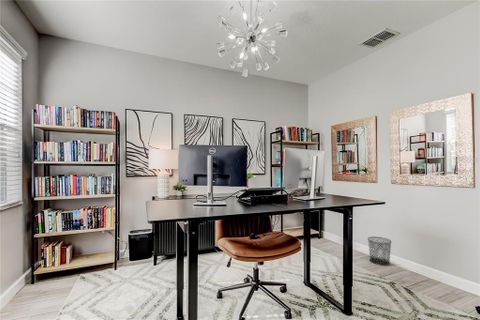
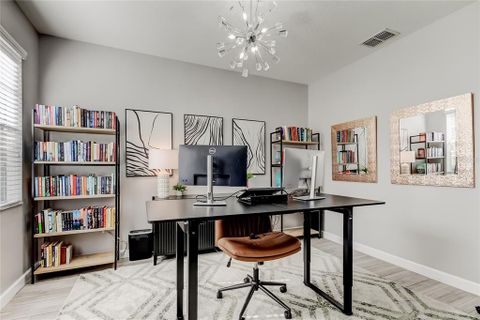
- waste bin [367,236,393,267]
